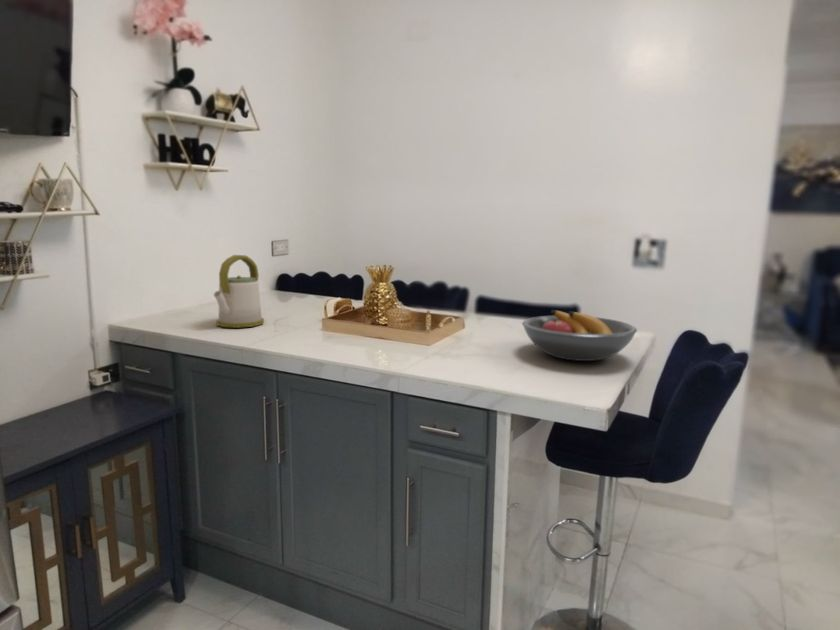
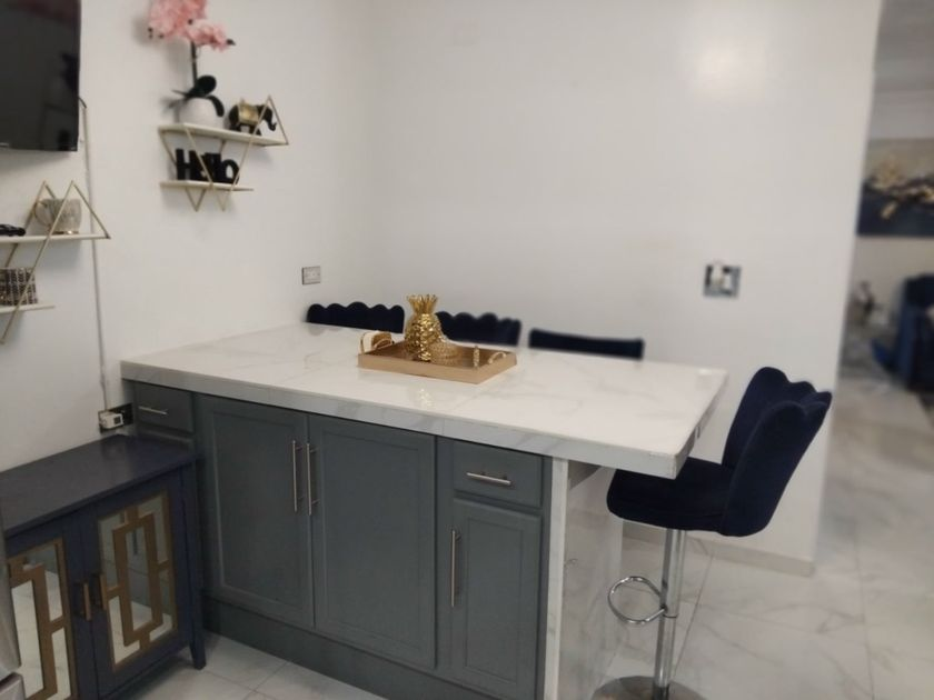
- kettle [212,254,265,329]
- fruit bowl [521,309,638,362]
